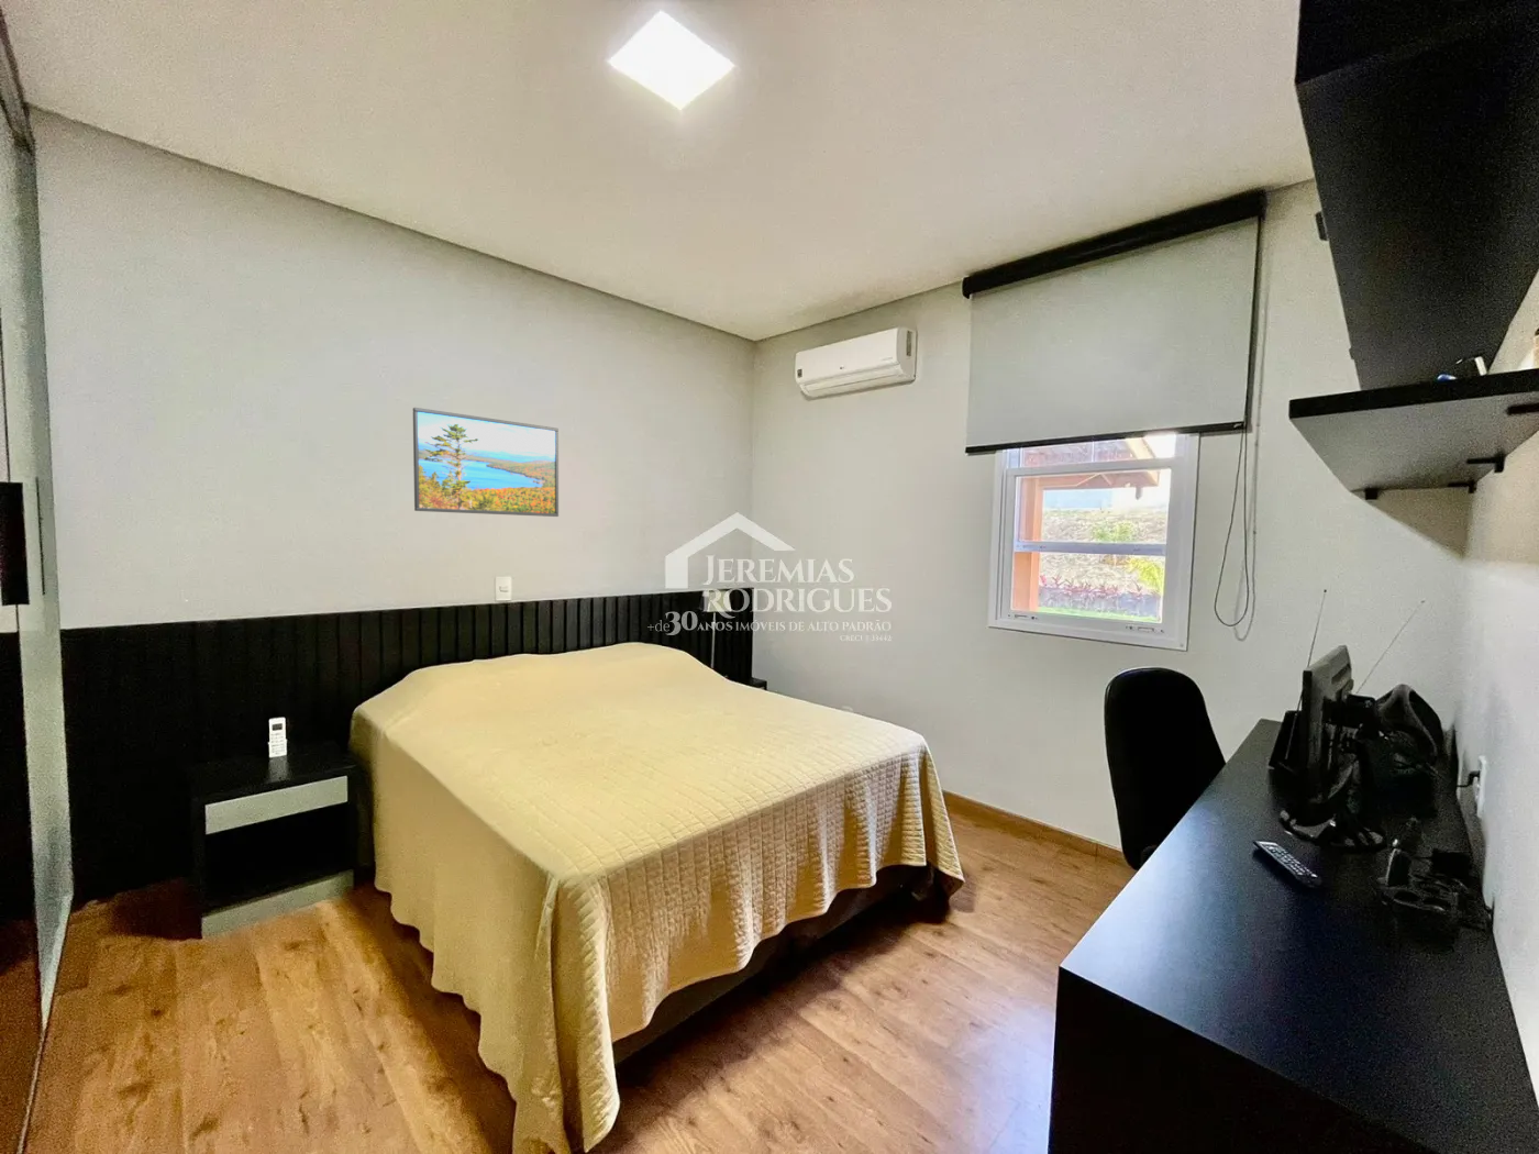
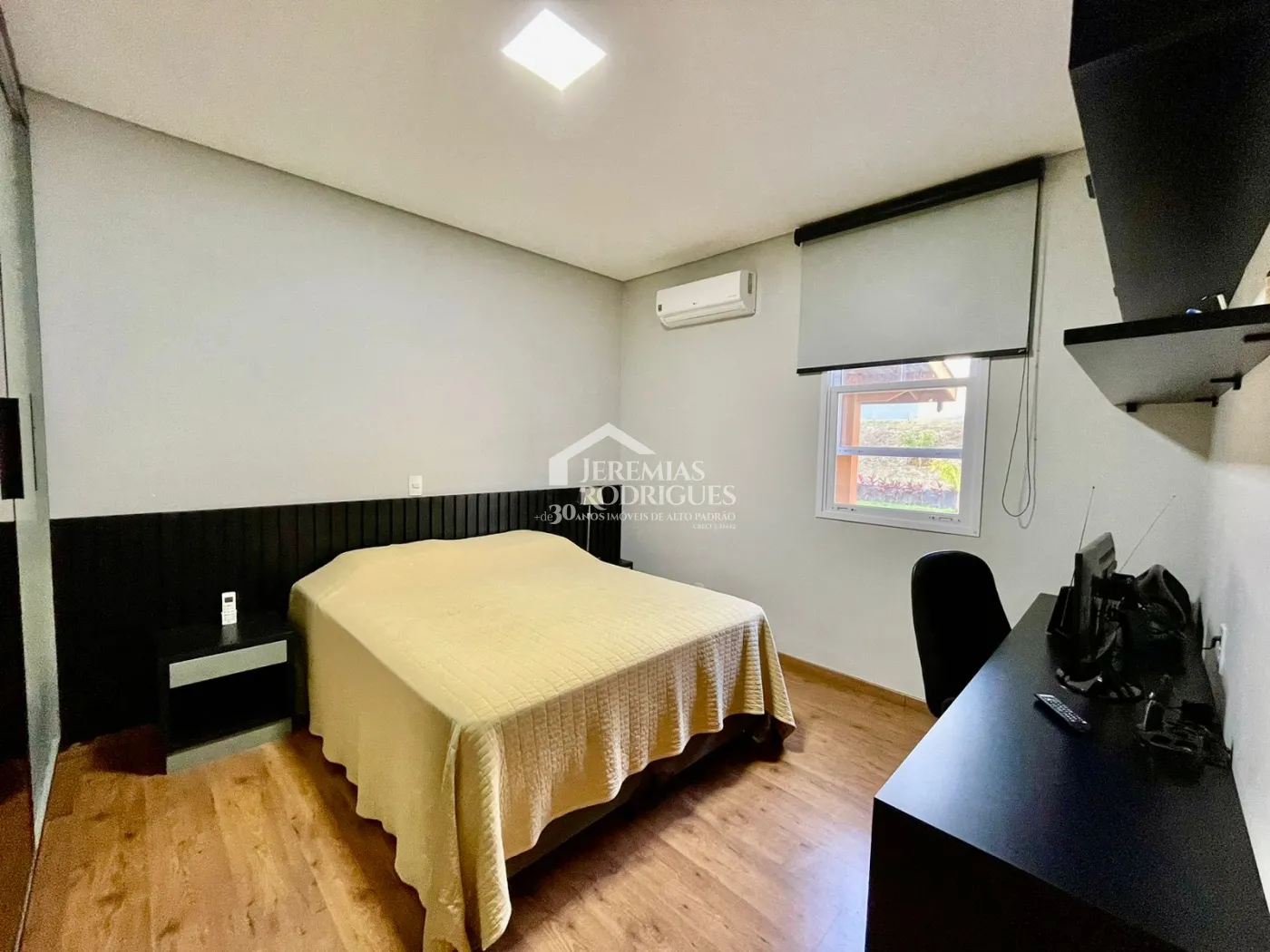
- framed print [412,406,560,518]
